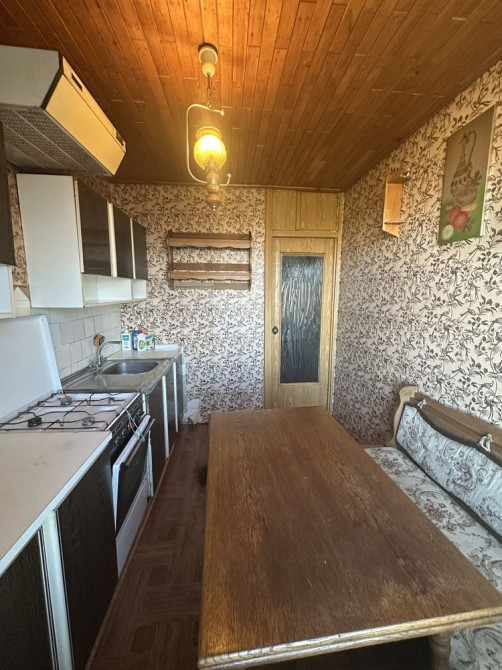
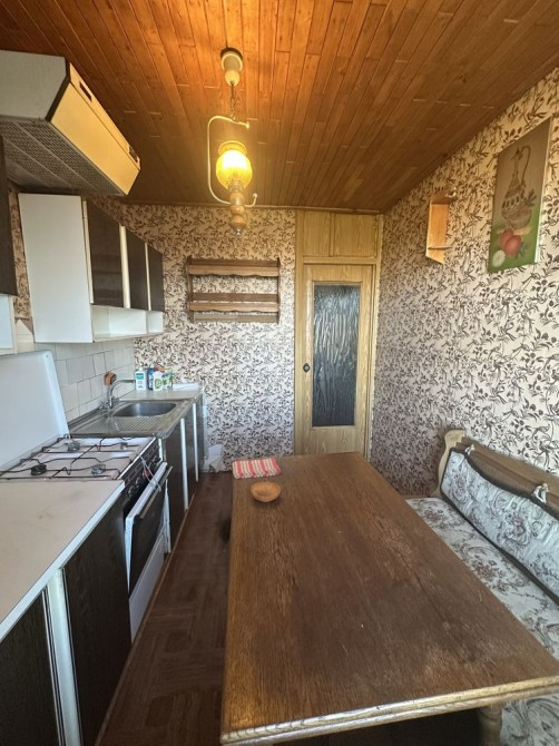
+ dish towel [232,457,282,480]
+ bowl [249,481,282,503]
